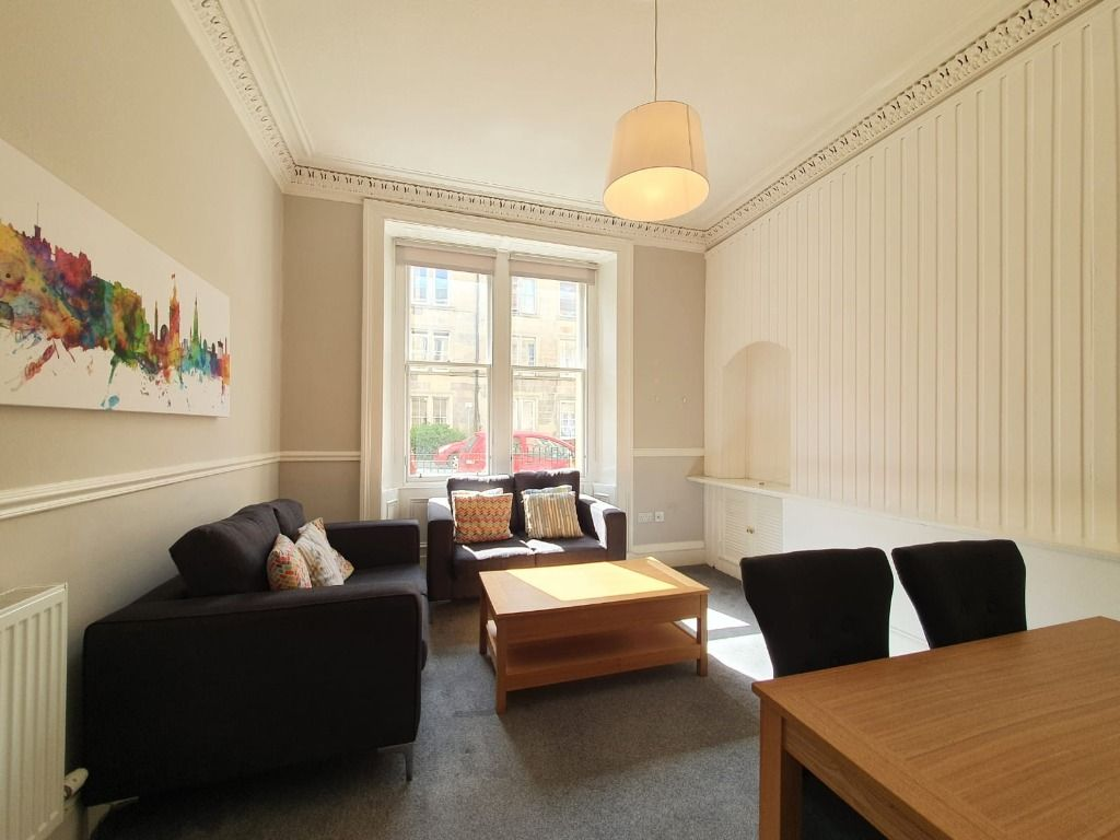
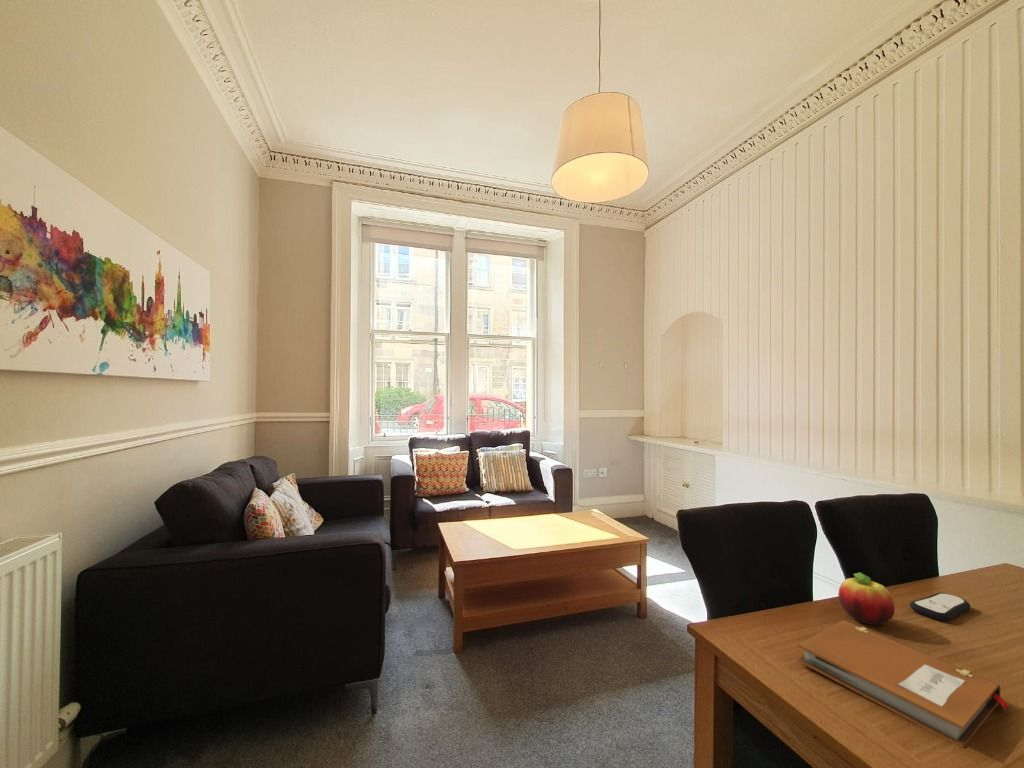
+ notebook [797,619,1010,749]
+ remote control [909,592,971,622]
+ fruit [837,572,896,626]
